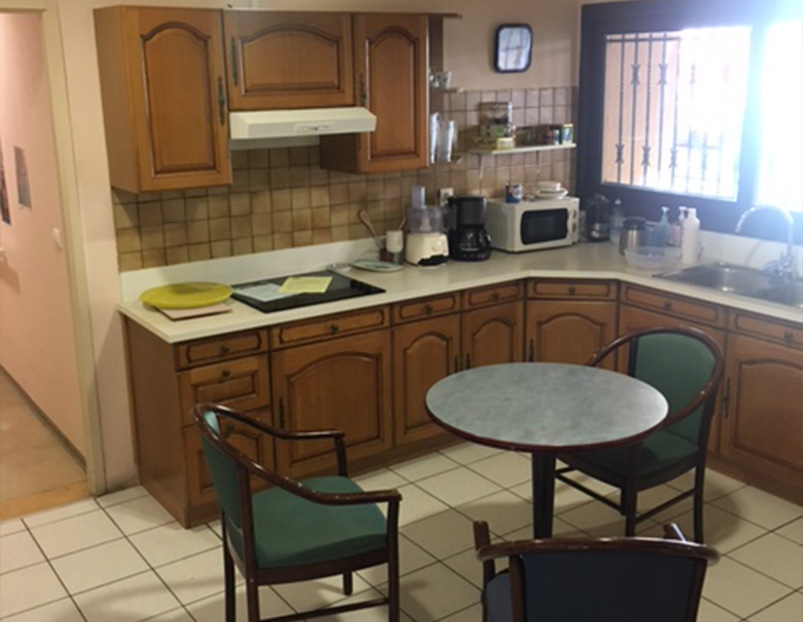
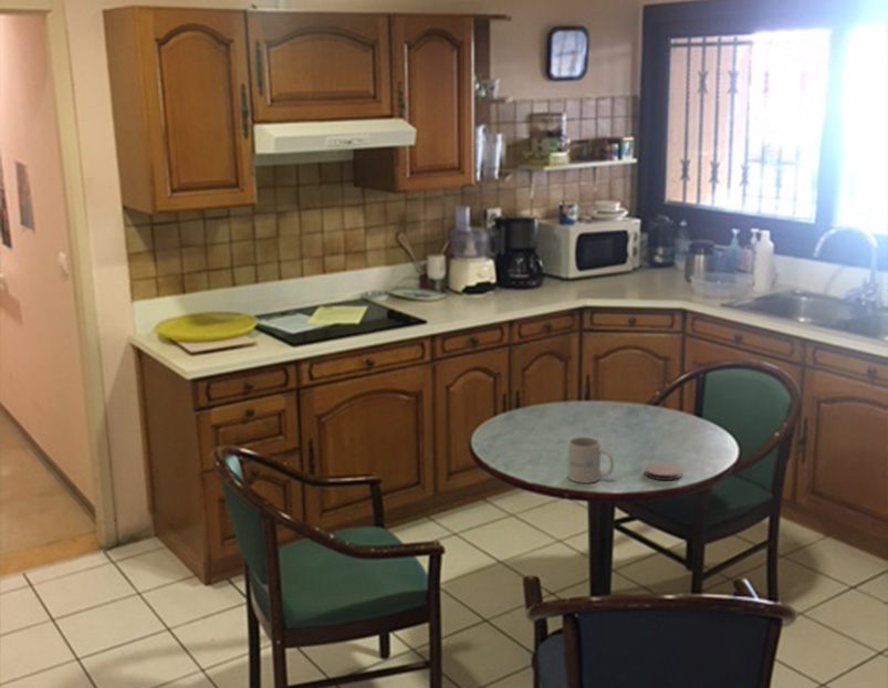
+ mug [567,436,615,484]
+ coaster [644,461,683,481]
